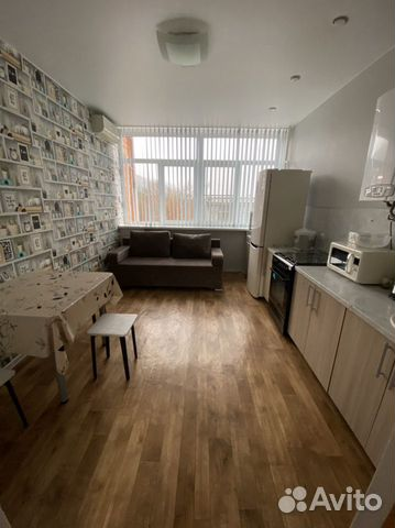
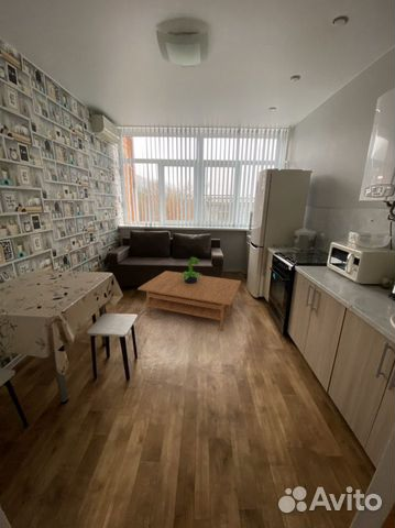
+ coffee table [136,270,242,332]
+ potted plant [179,256,202,284]
